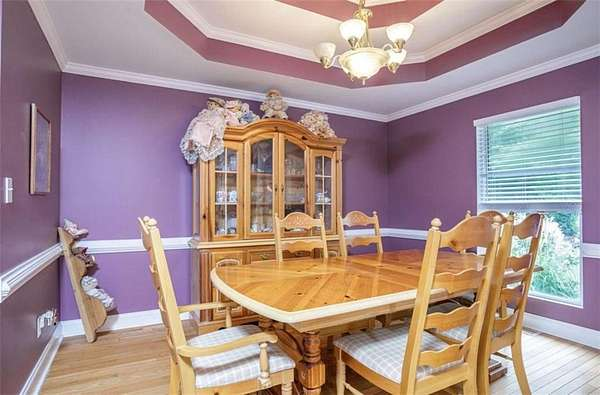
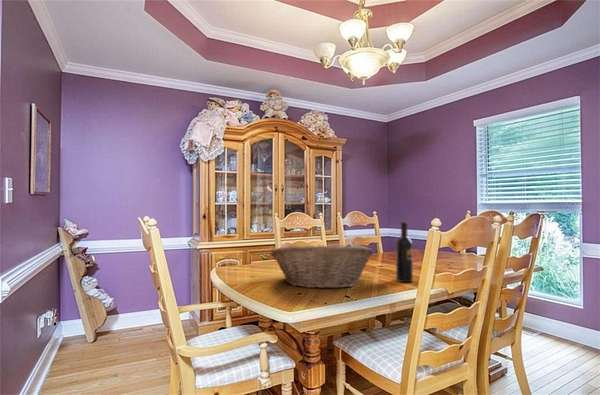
+ wine bottle [395,221,414,283]
+ fruit basket [270,243,374,290]
